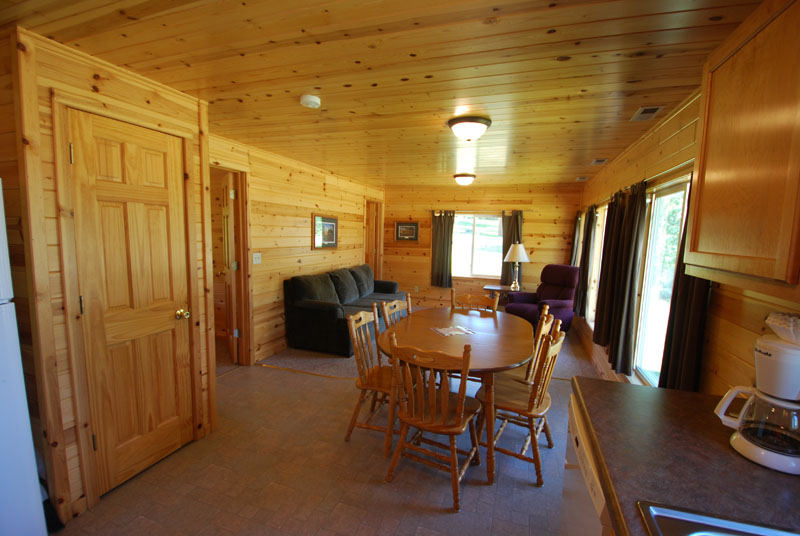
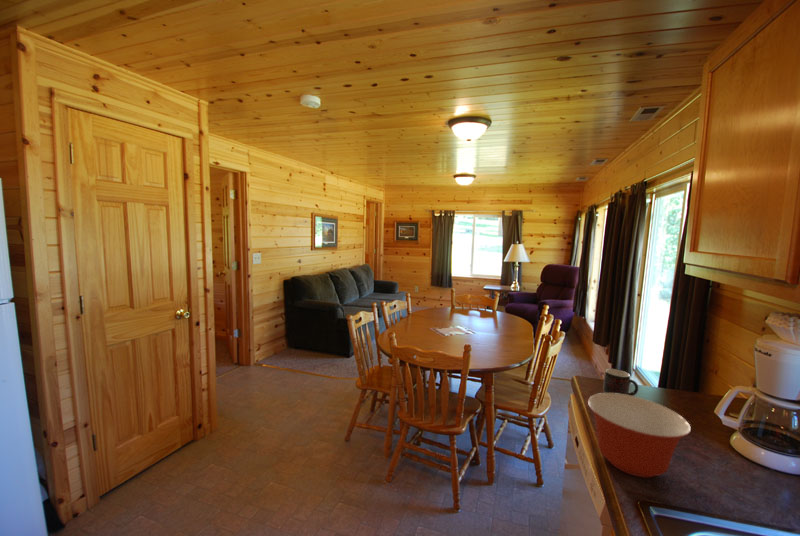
+ mug [603,368,639,396]
+ mixing bowl [587,392,692,479]
